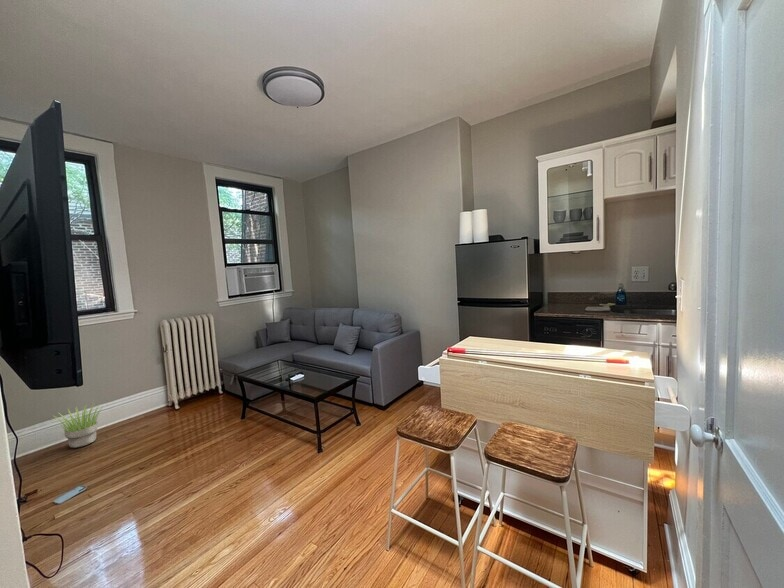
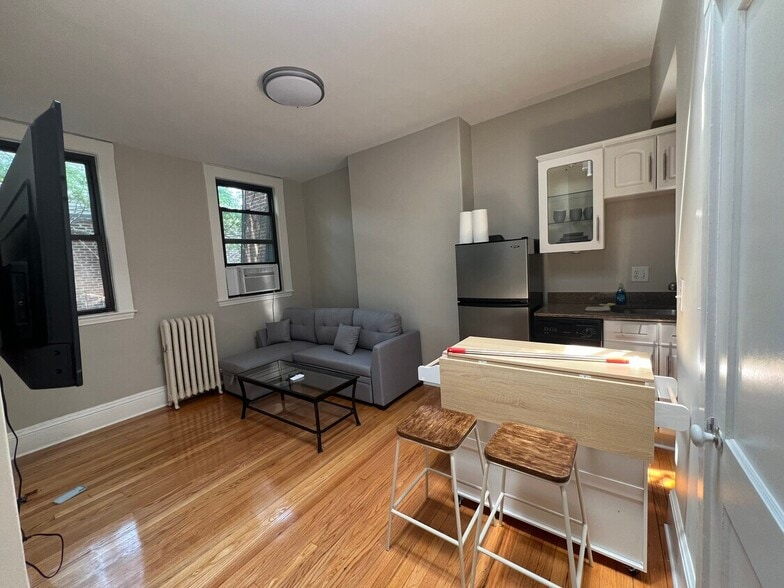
- potted plant [52,402,103,449]
